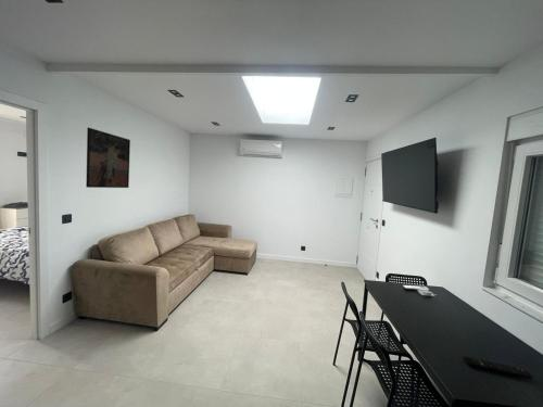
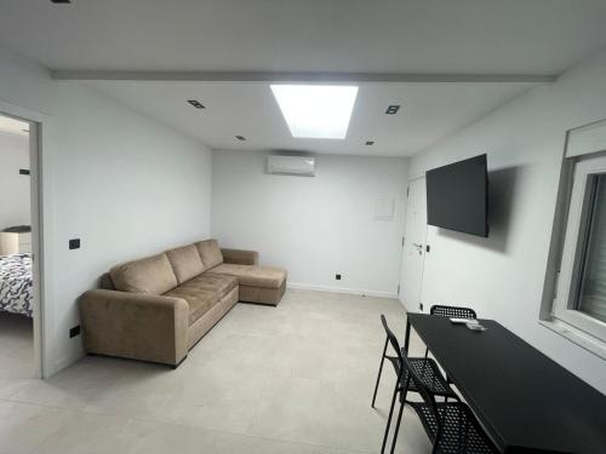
- remote control [463,355,533,380]
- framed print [85,127,131,189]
